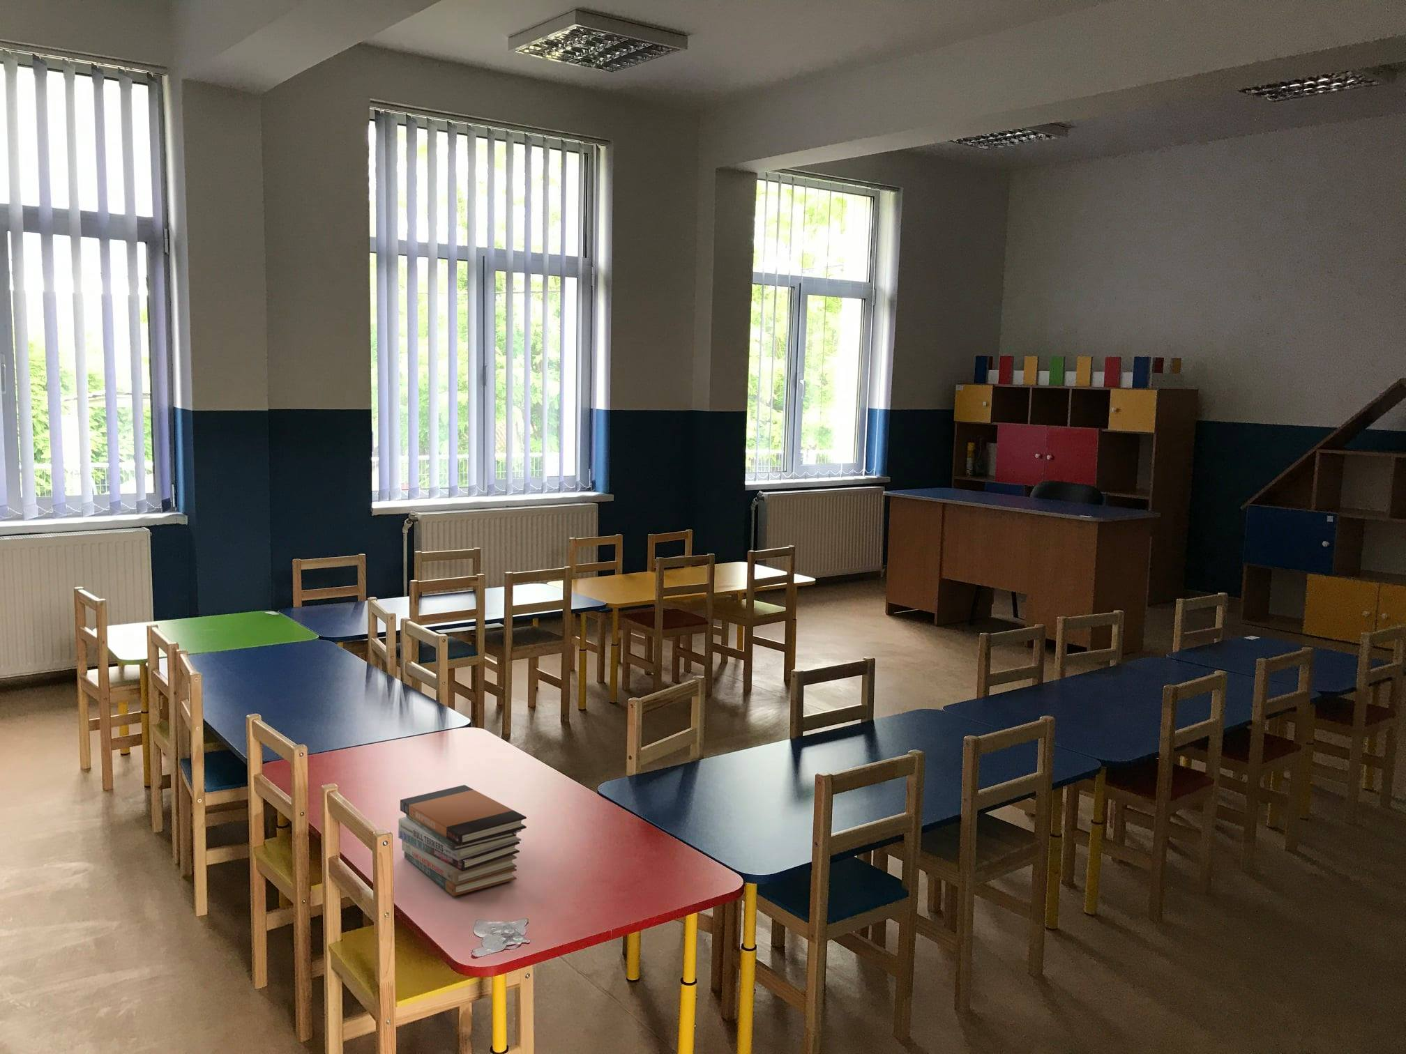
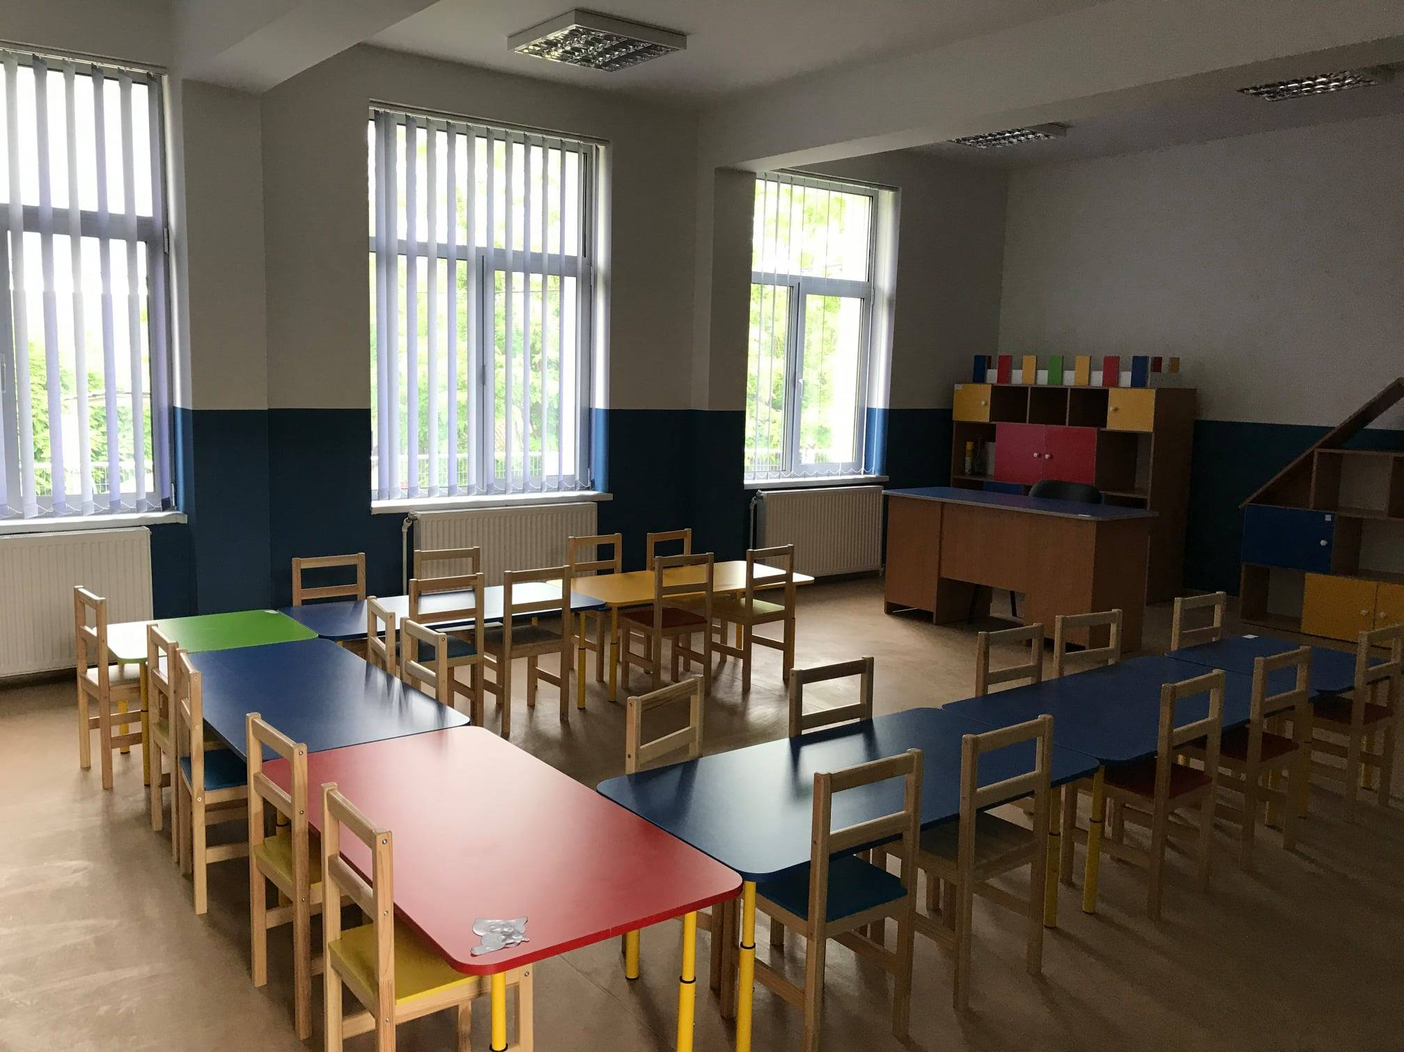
- book stack [397,784,527,897]
